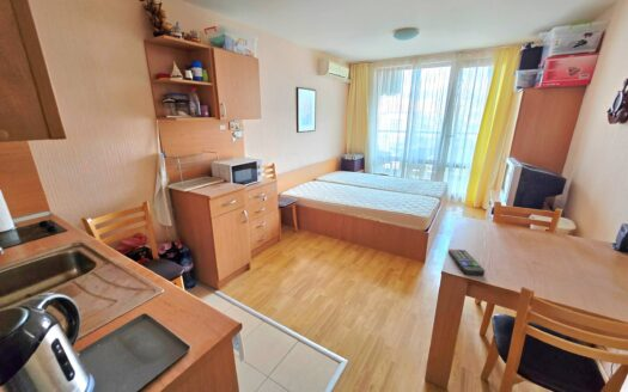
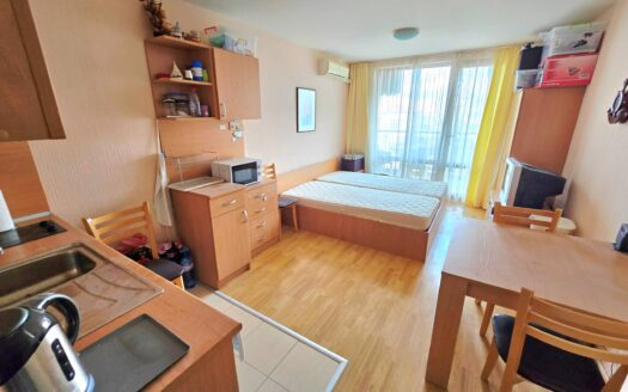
- remote control [447,247,486,276]
